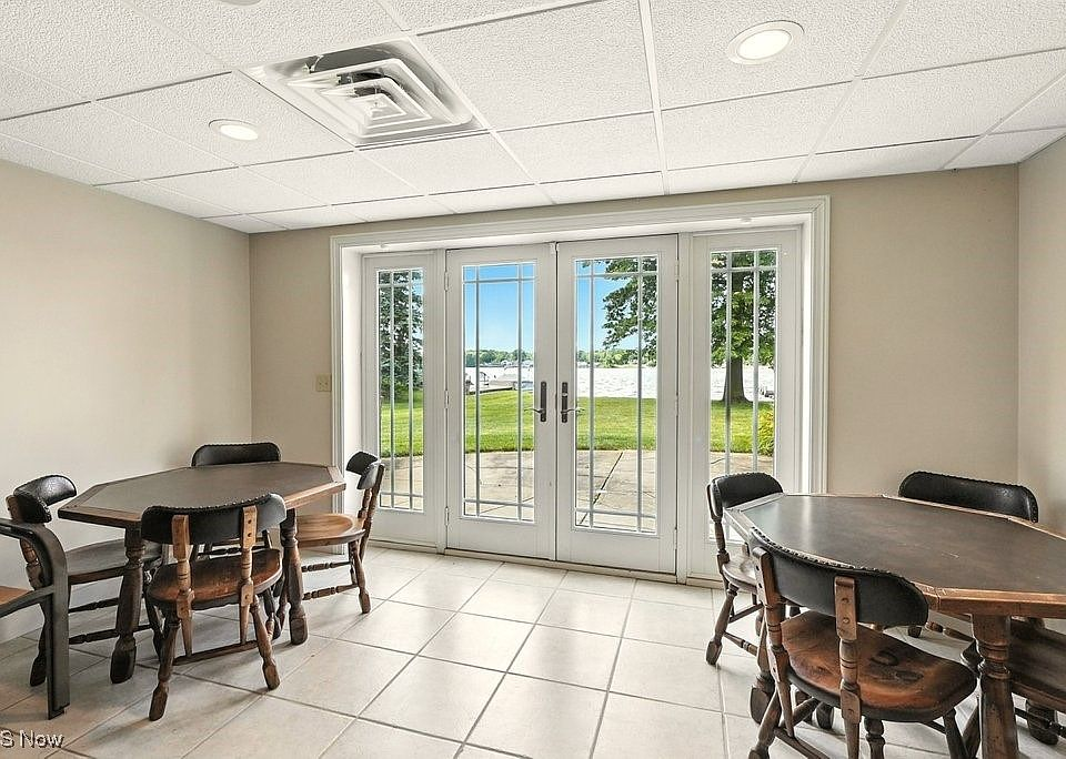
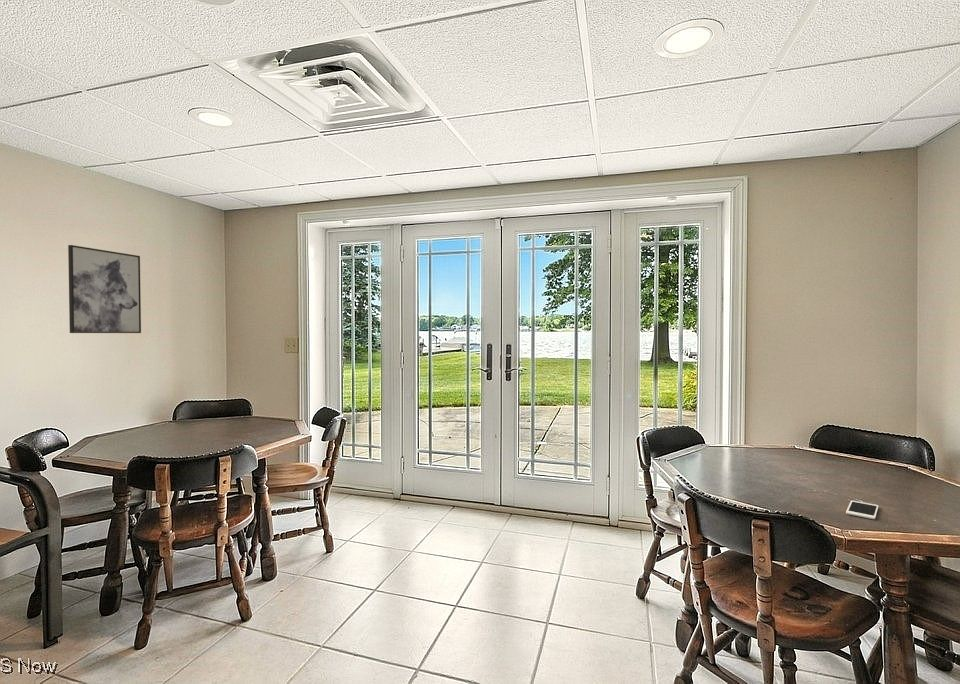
+ cell phone [845,500,880,520]
+ wall art [67,244,142,334]
